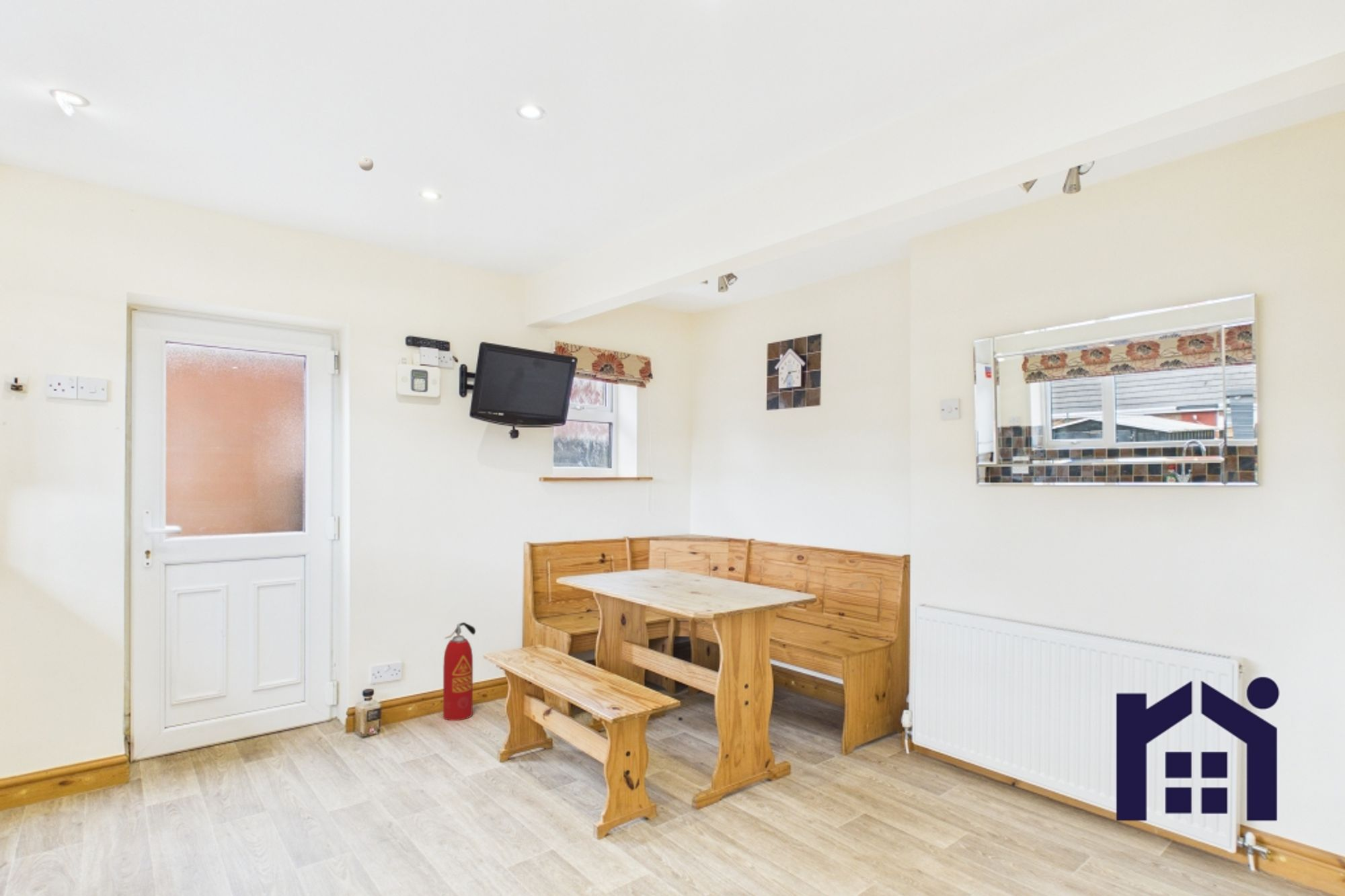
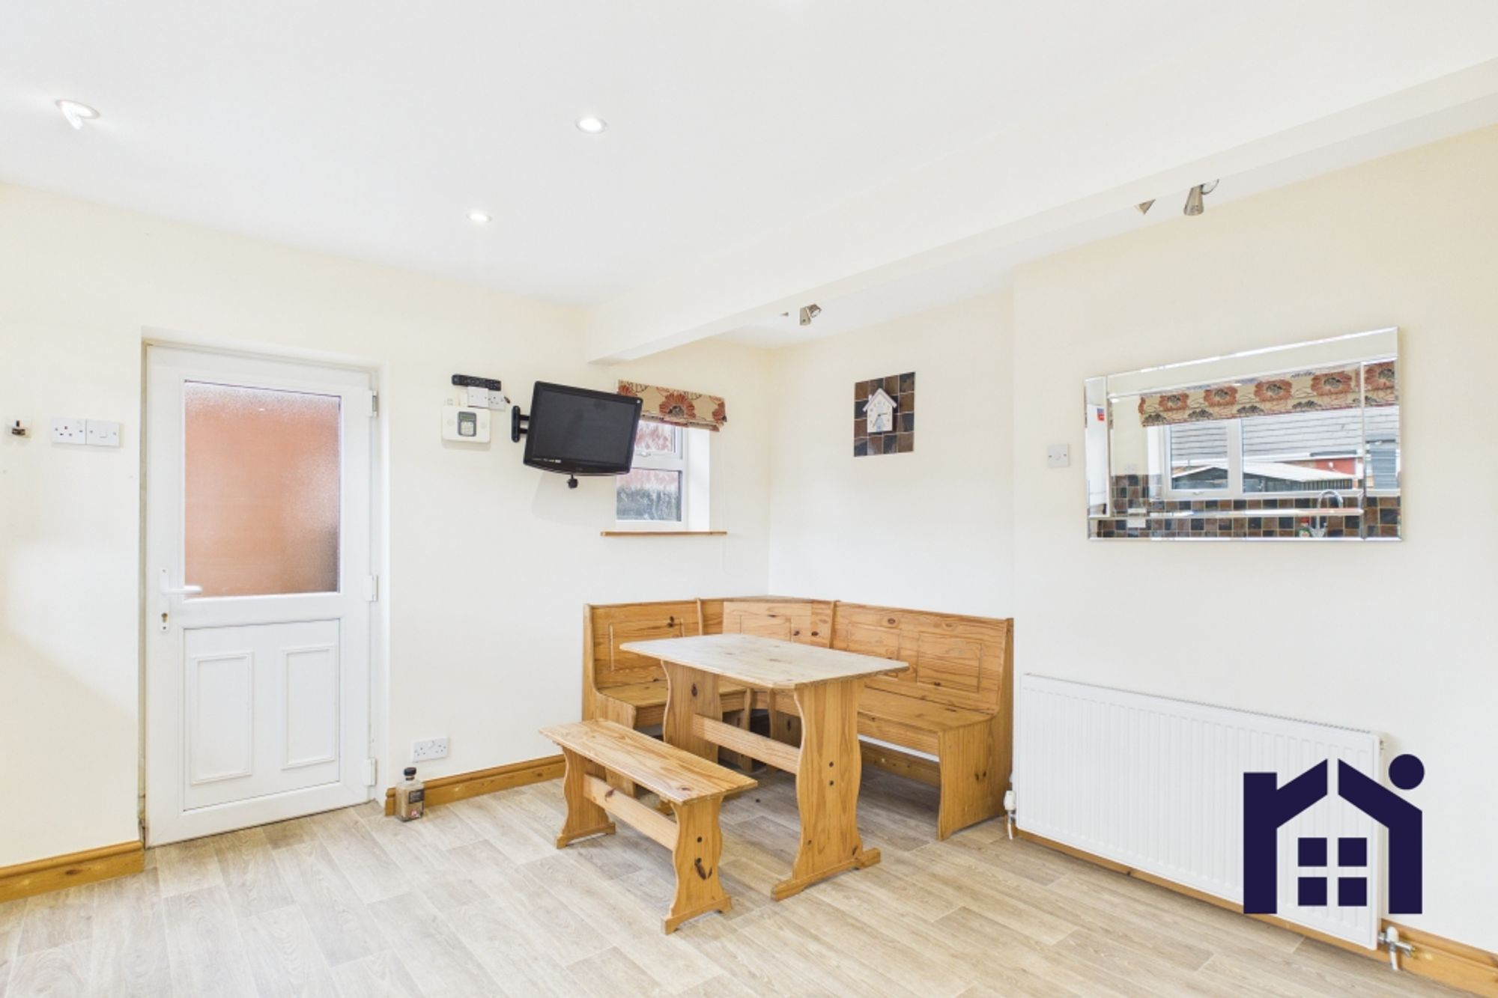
- fire extinguisher [443,622,476,721]
- eyeball [358,155,374,171]
